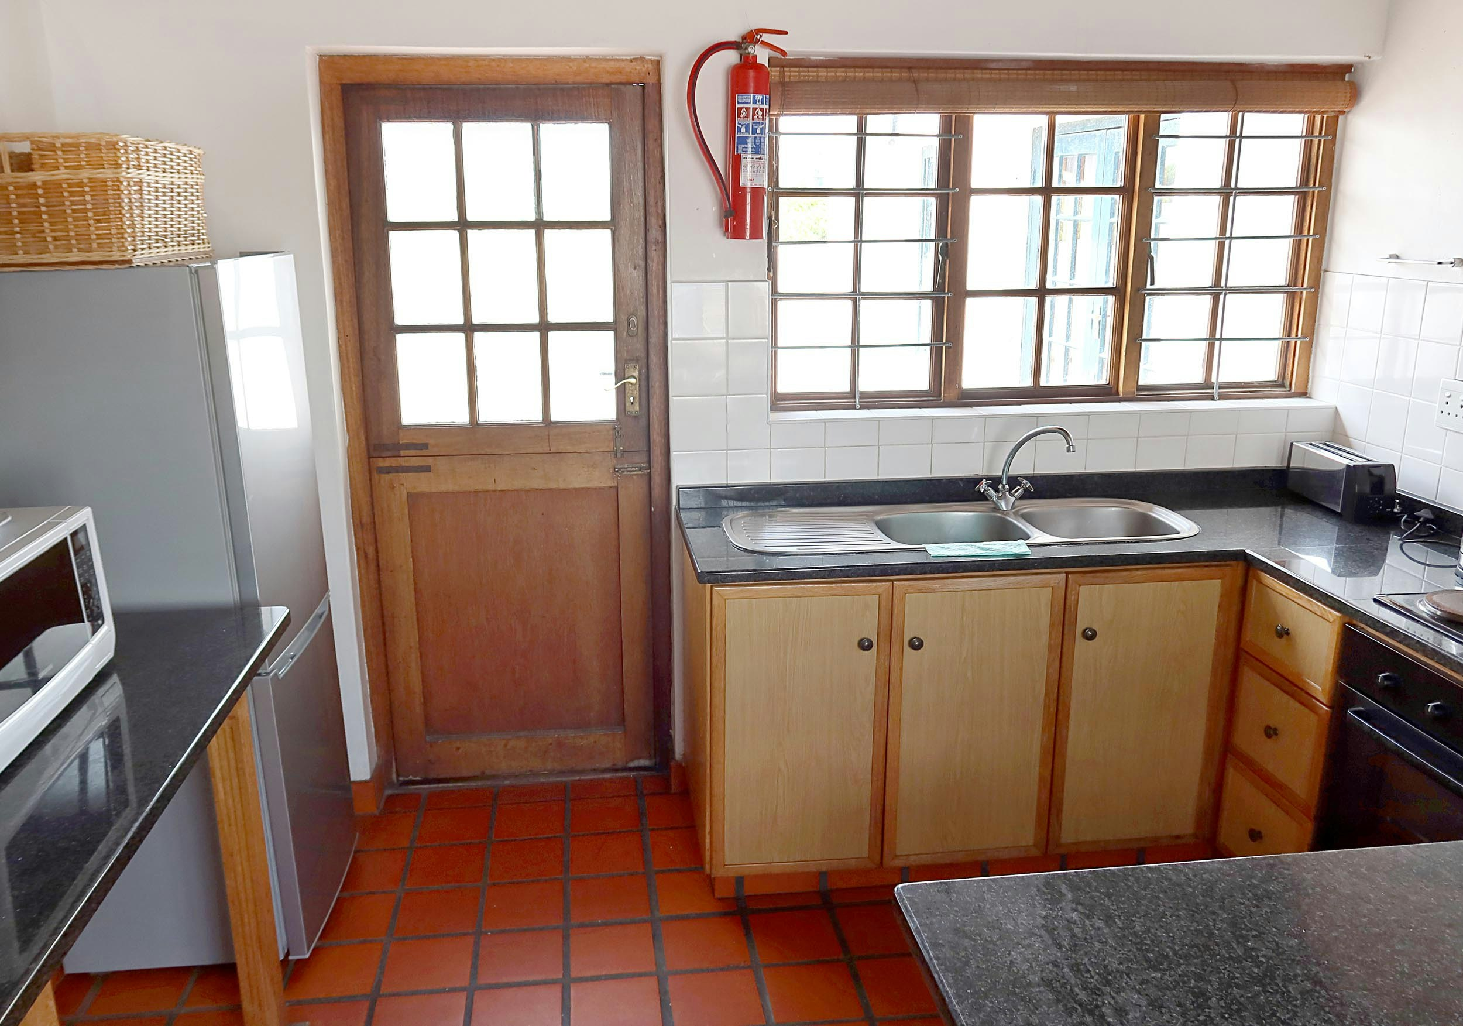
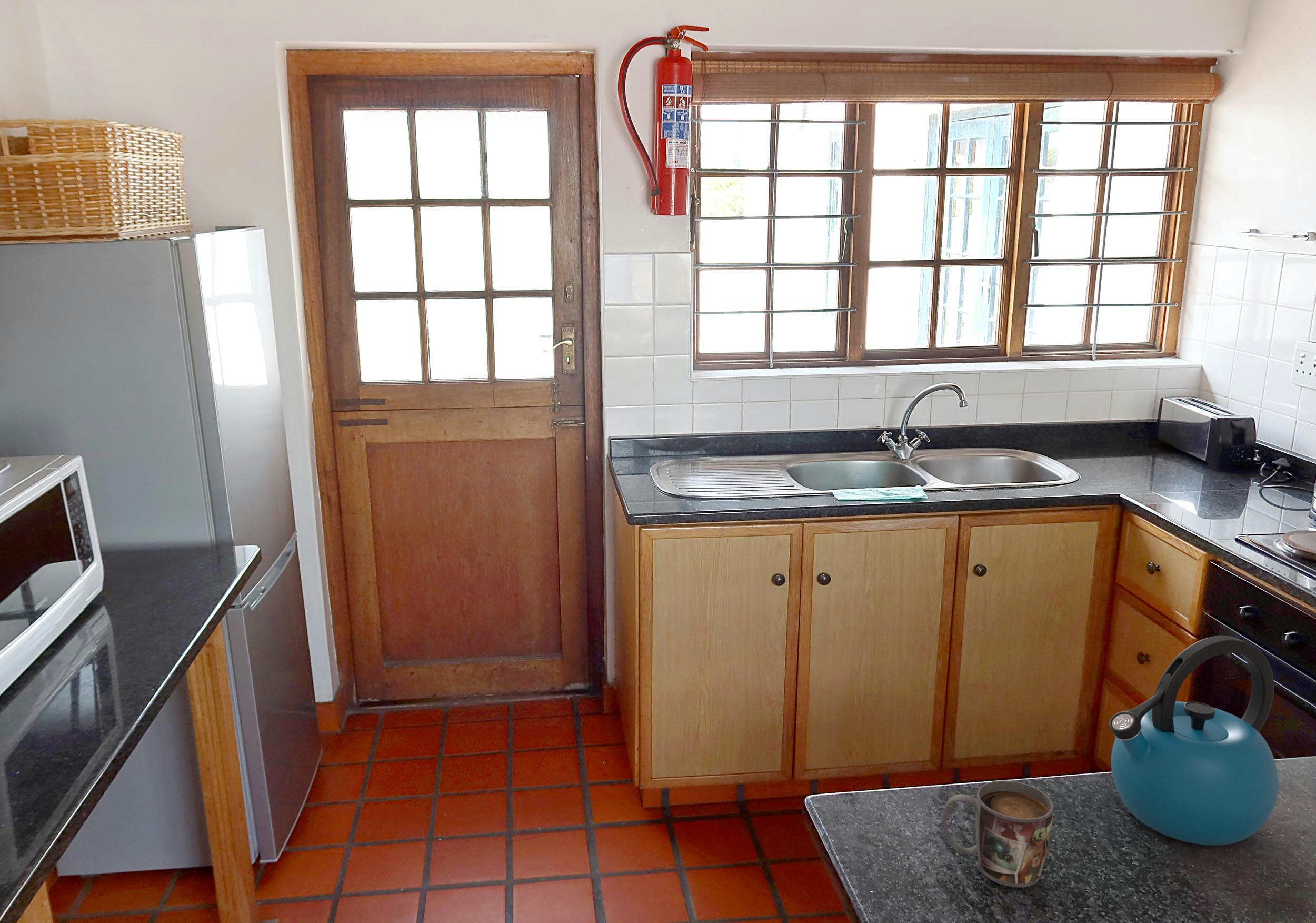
+ kettle [1108,635,1279,846]
+ mug [942,780,1054,888]
